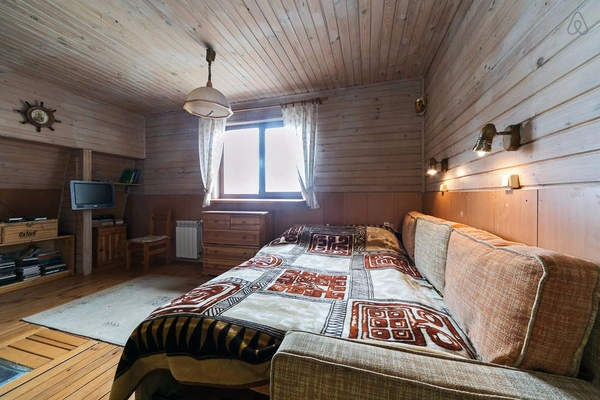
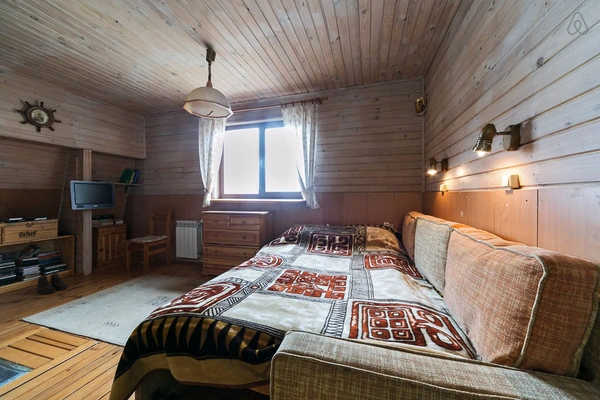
+ boots [36,272,68,295]
